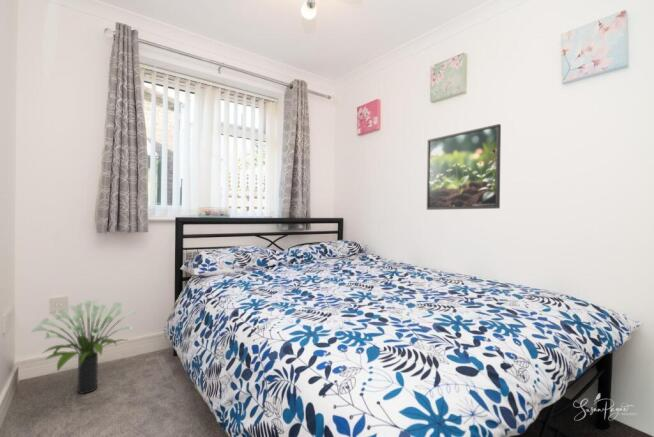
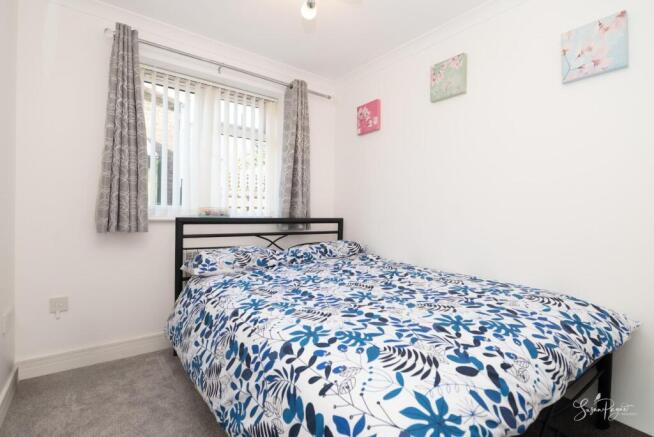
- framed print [426,123,502,211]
- potted plant [31,298,138,395]
